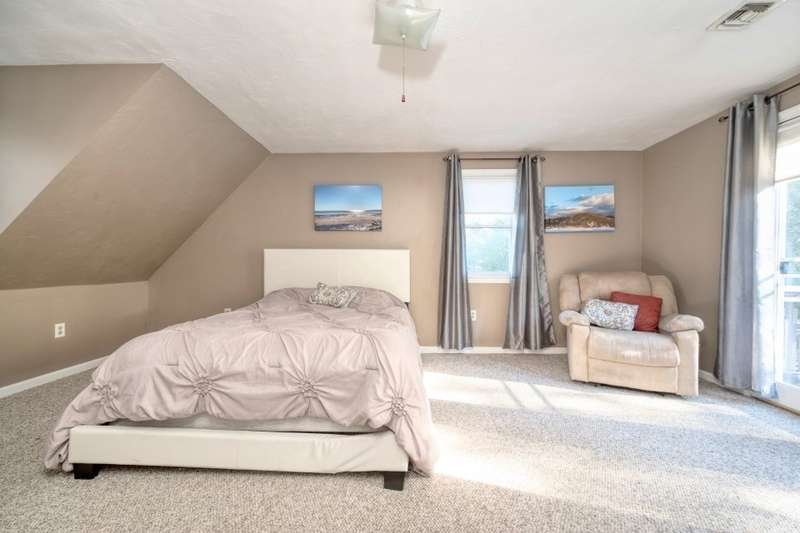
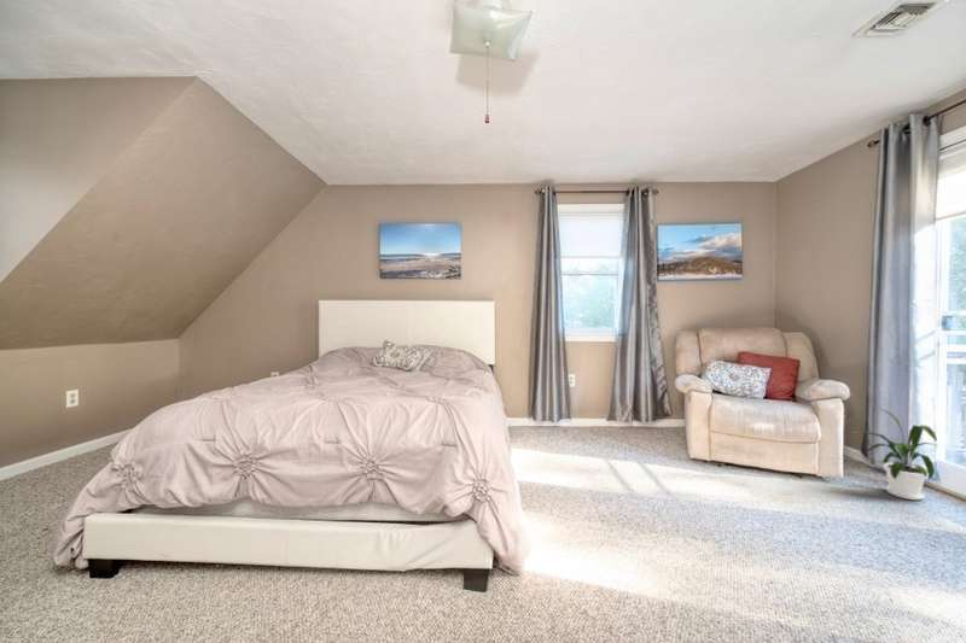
+ house plant [843,405,939,501]
